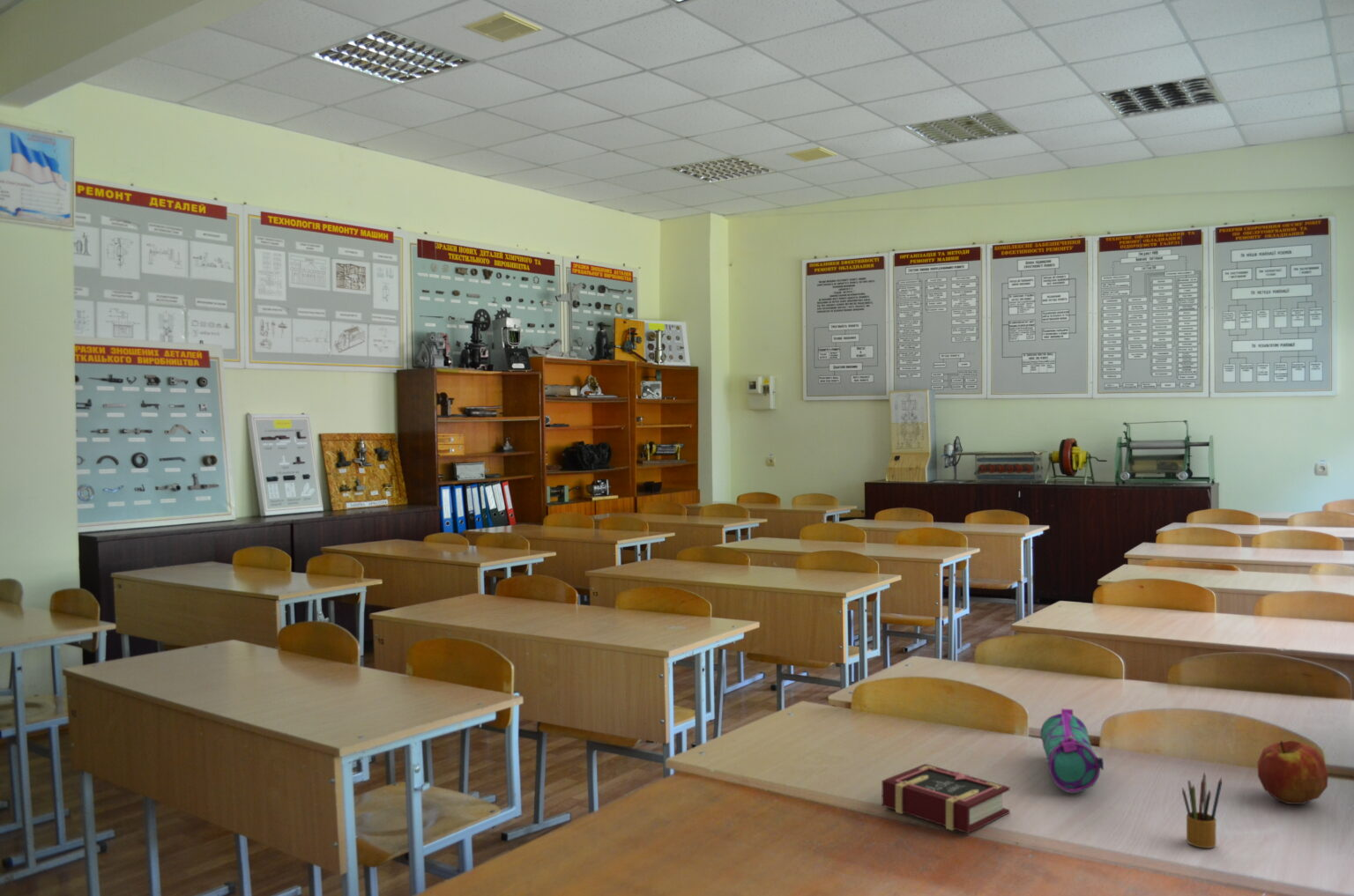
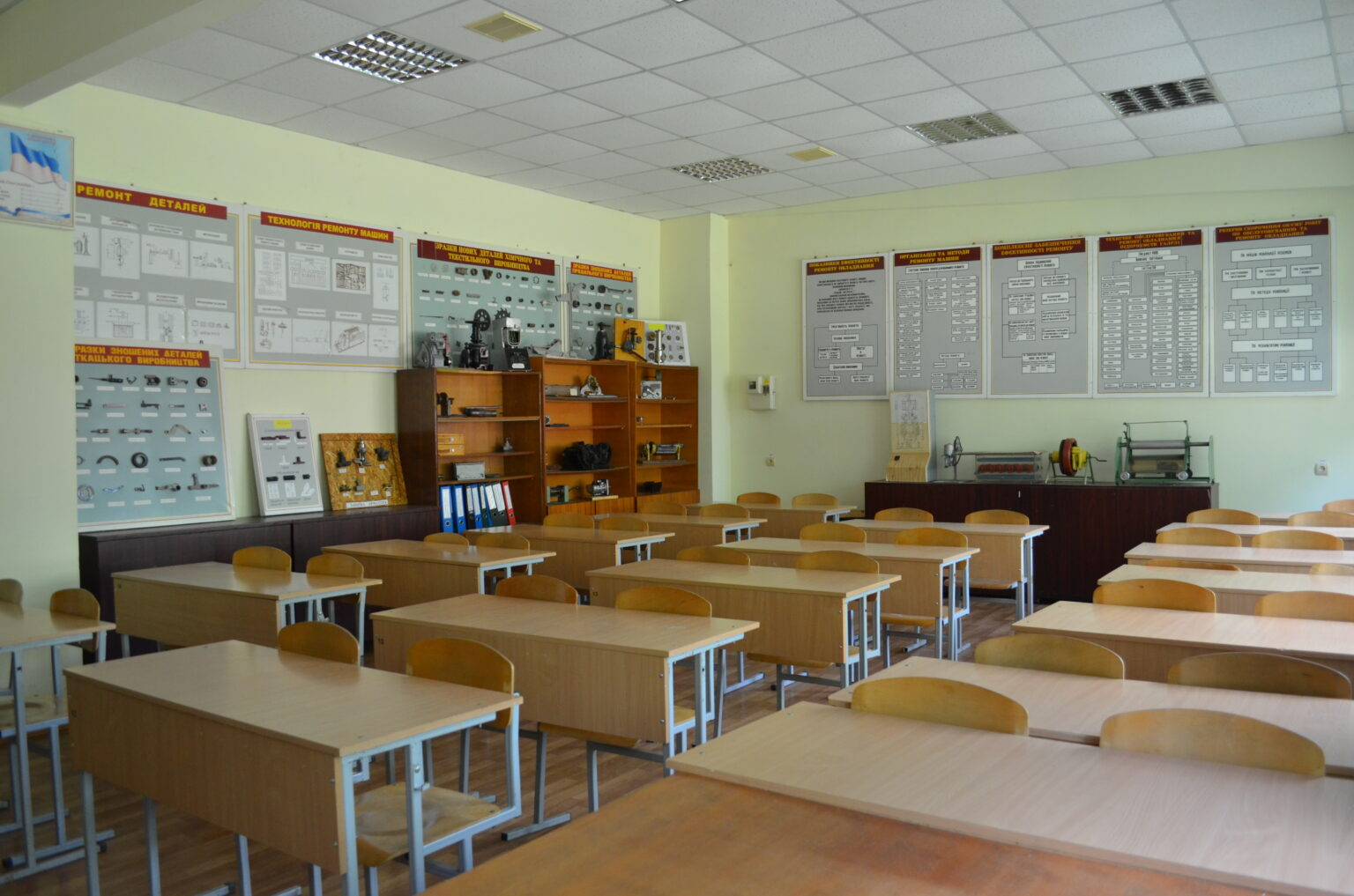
- book [882,763,1010,834]
- pencil case [1039,707,1105,794]
- apple [1256,740,1329,805]
- pencil box [1181,772,1223,849]
